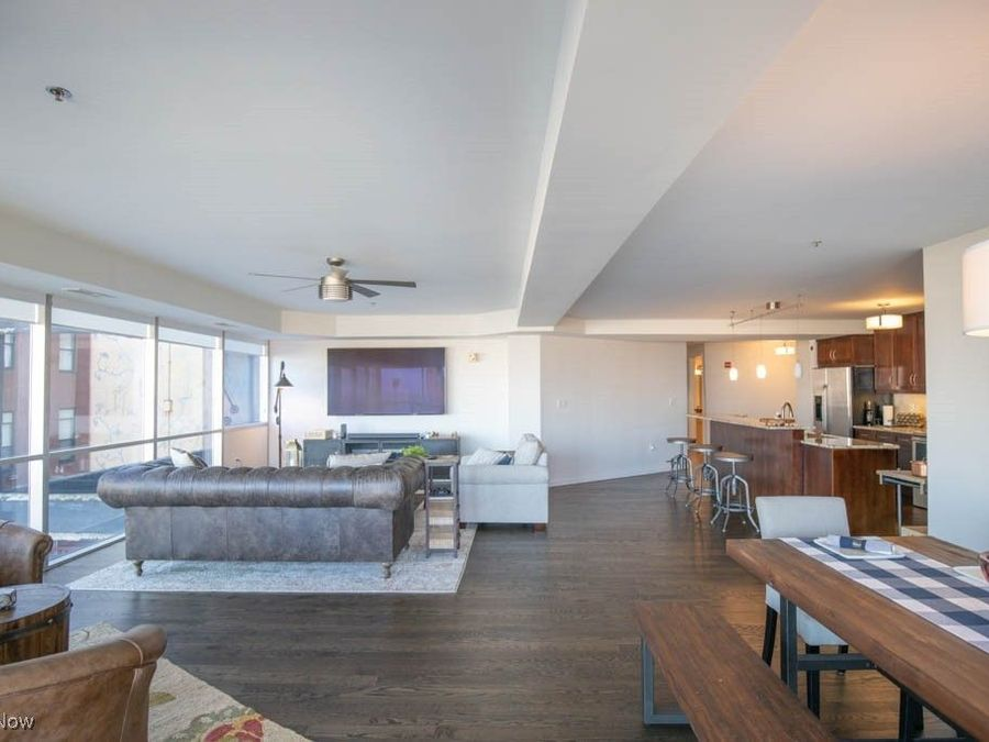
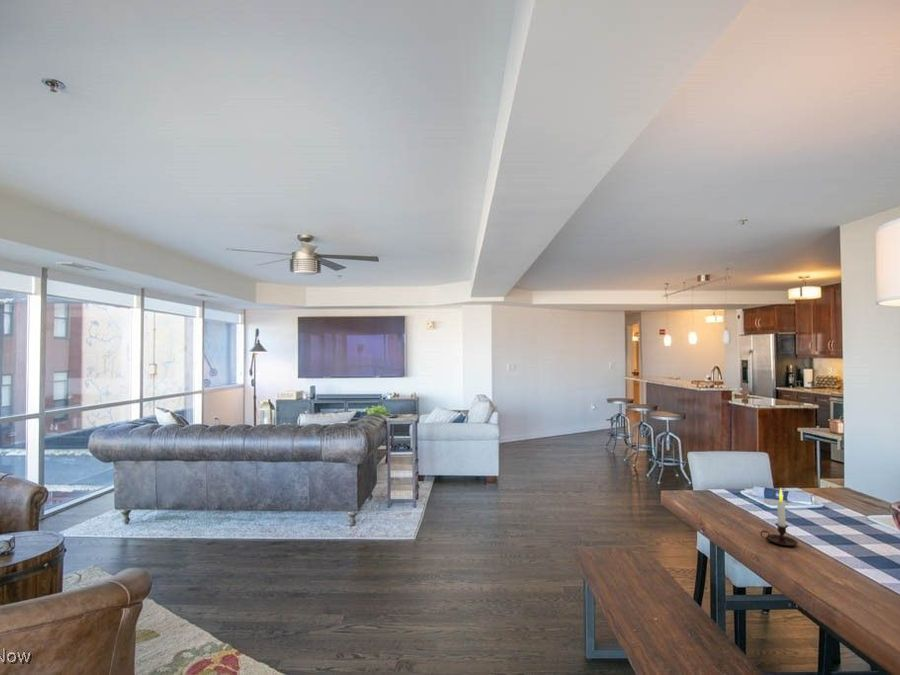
+ candle [759,487,799,547]
